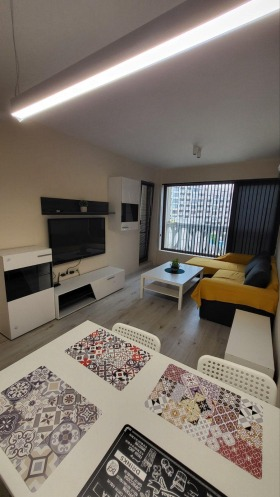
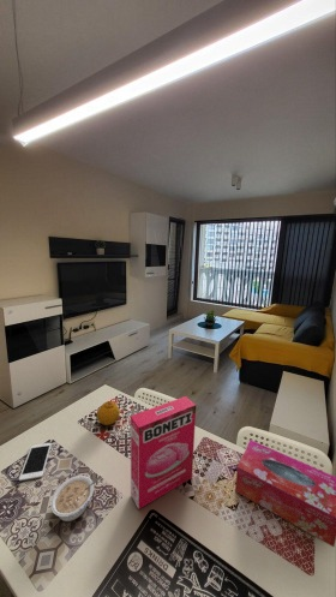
+ legume [49,474,102,523]
+ fruit [96,400,121,426]
+ tissue box [234,438,336,548]
+ cereal box [130,395,197,511]
+ cell phone [18,442,53,482]
